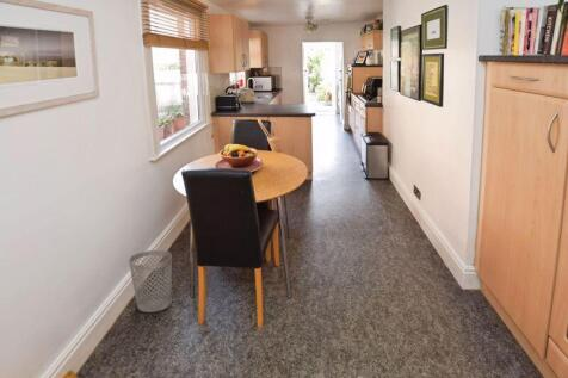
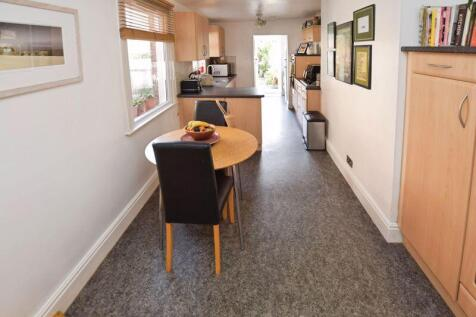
- wastebasket [128,249,173,314]
